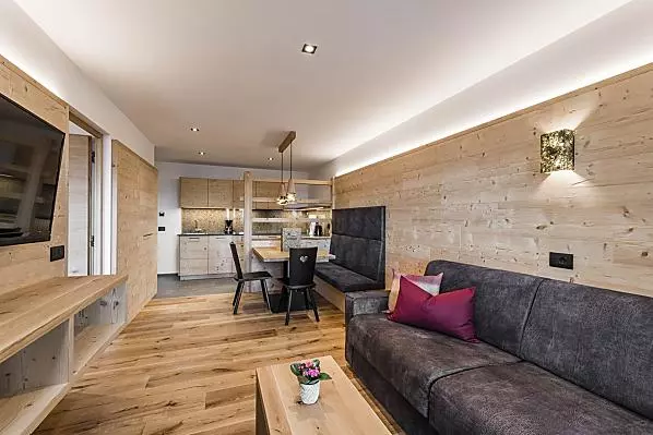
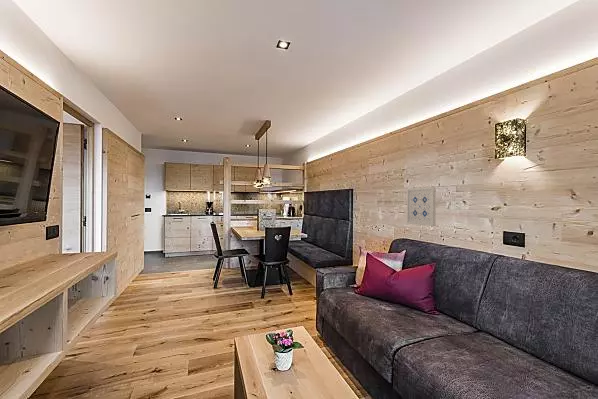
+ wall art [406,186,437,227]
